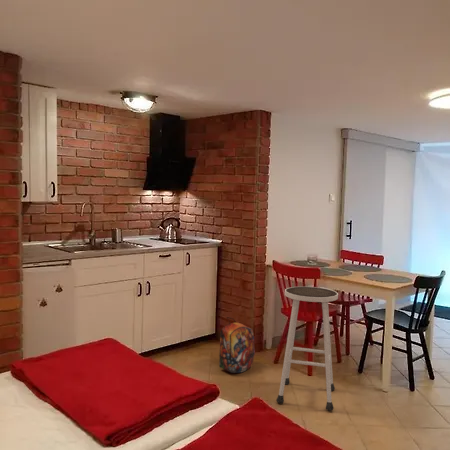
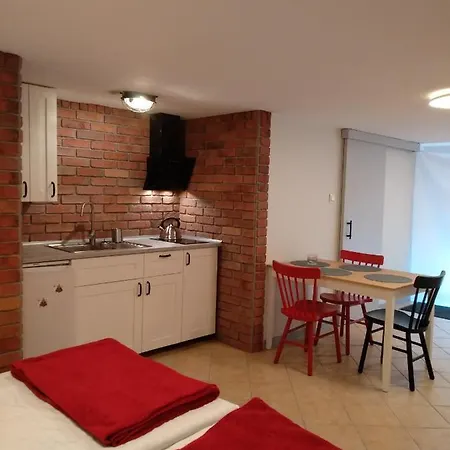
- backpack [218,316,256,374]
- stool [276,286,339,411]
